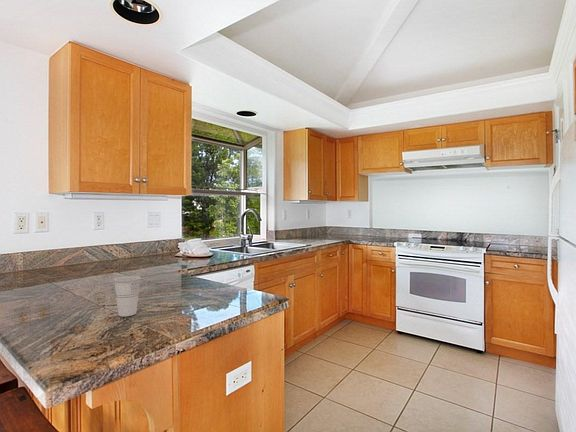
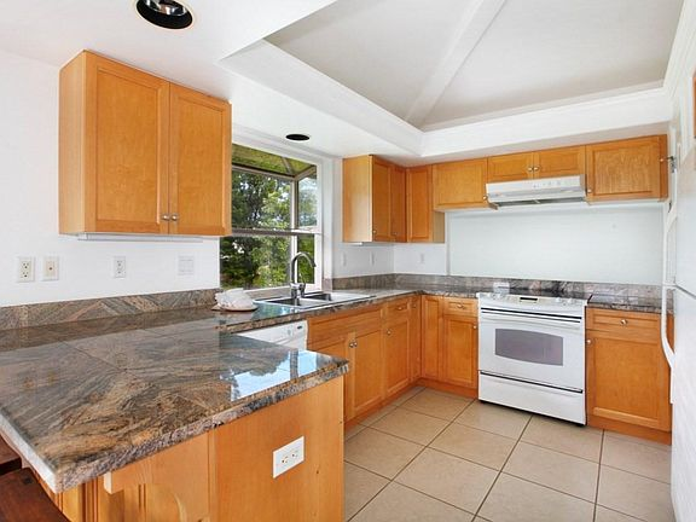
- cup [112,275,142,317]
